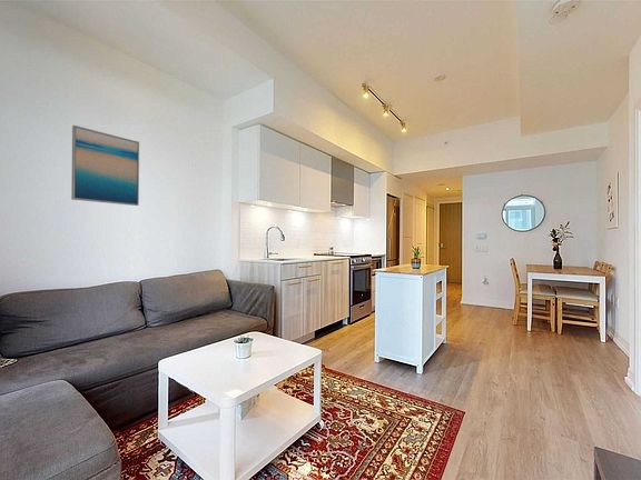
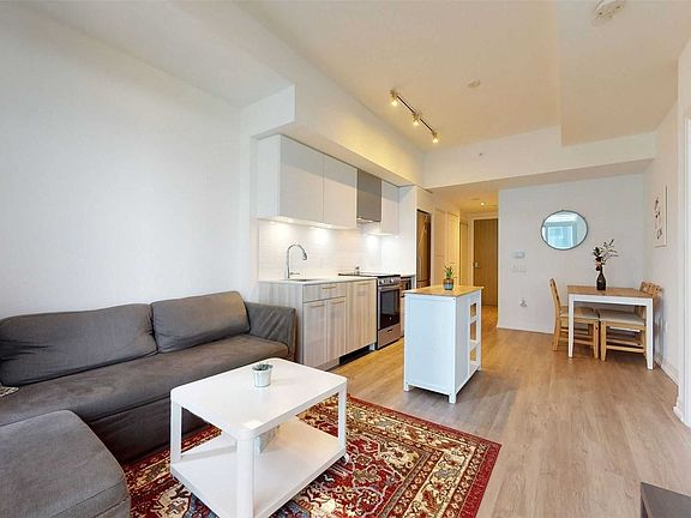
- wall art [70,124,140,207]
